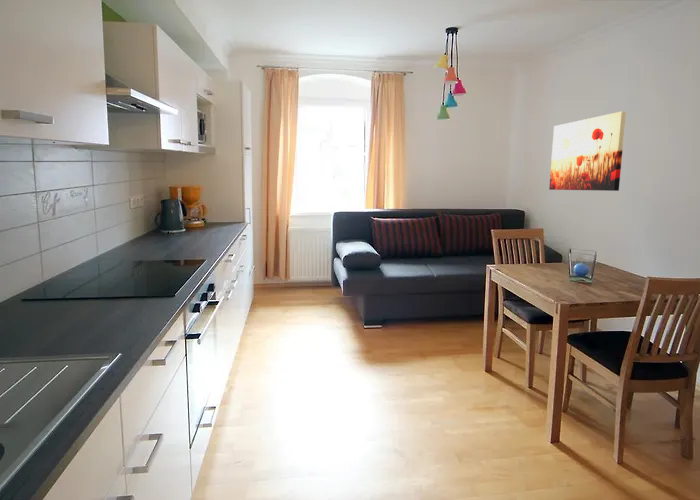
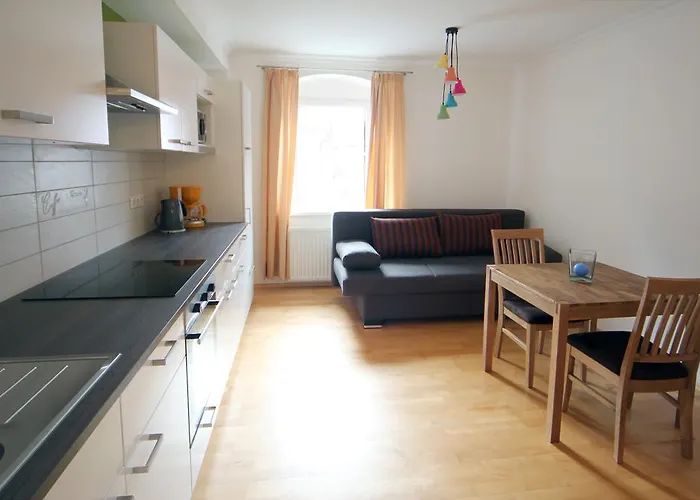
- wall art [548,110,627,192]
